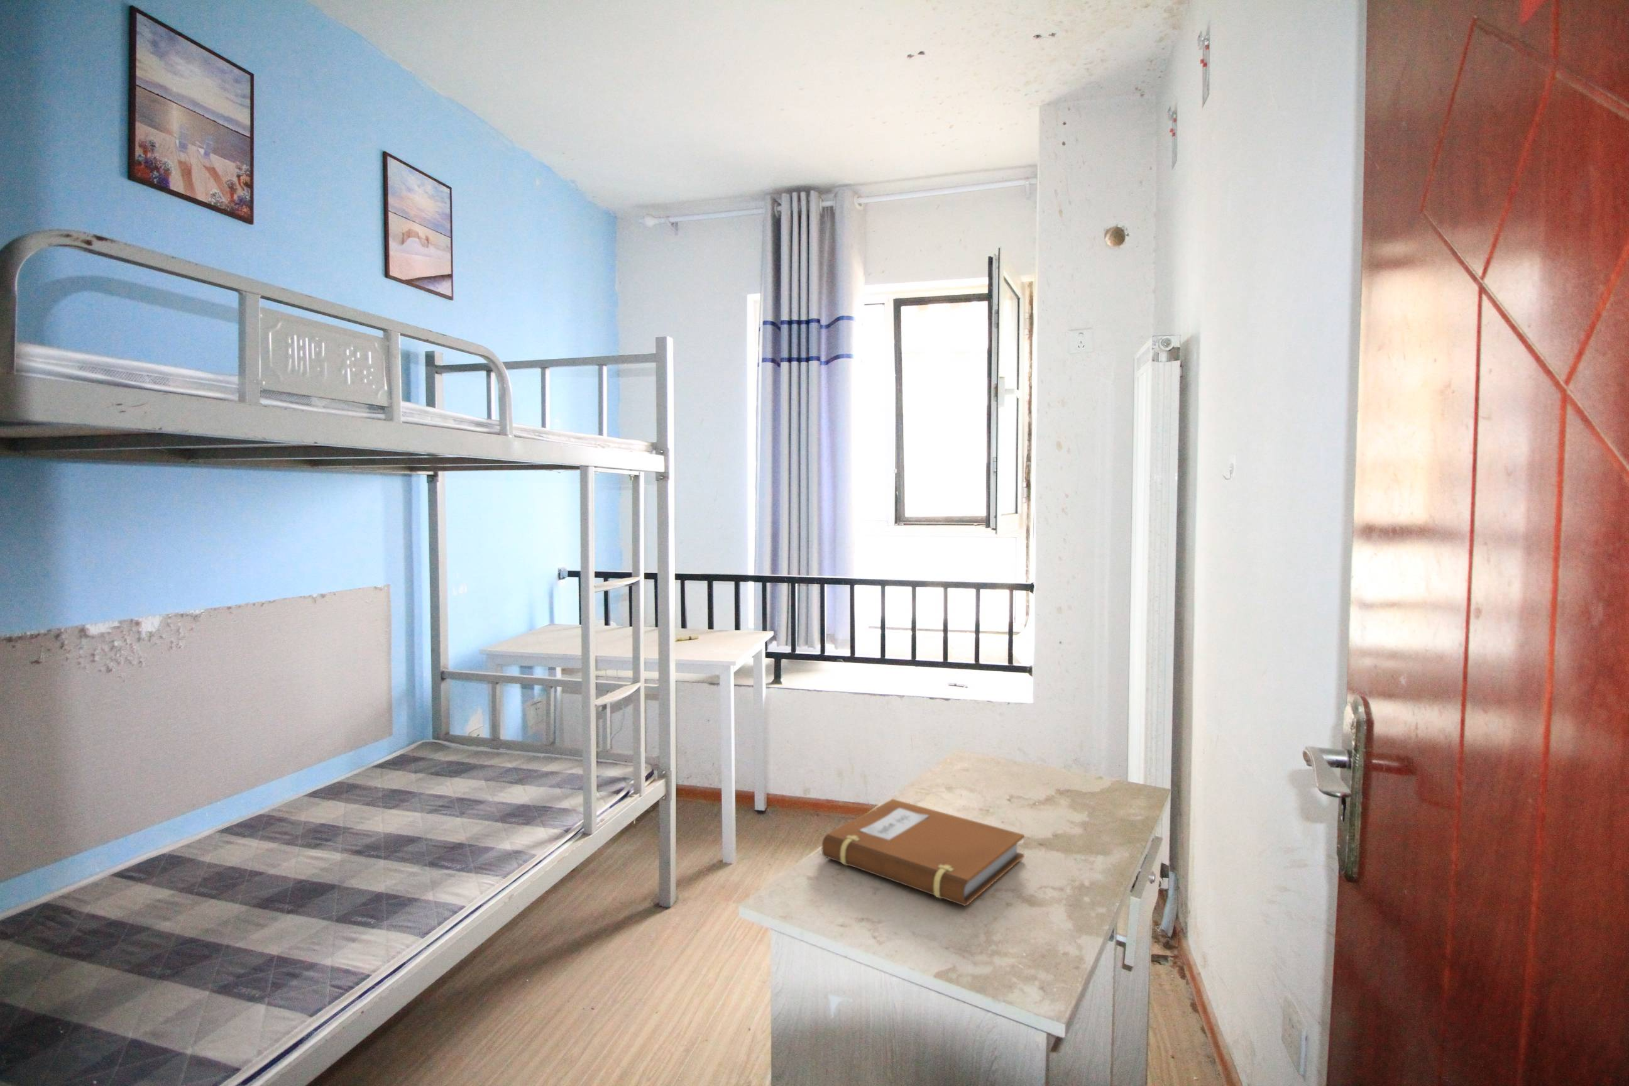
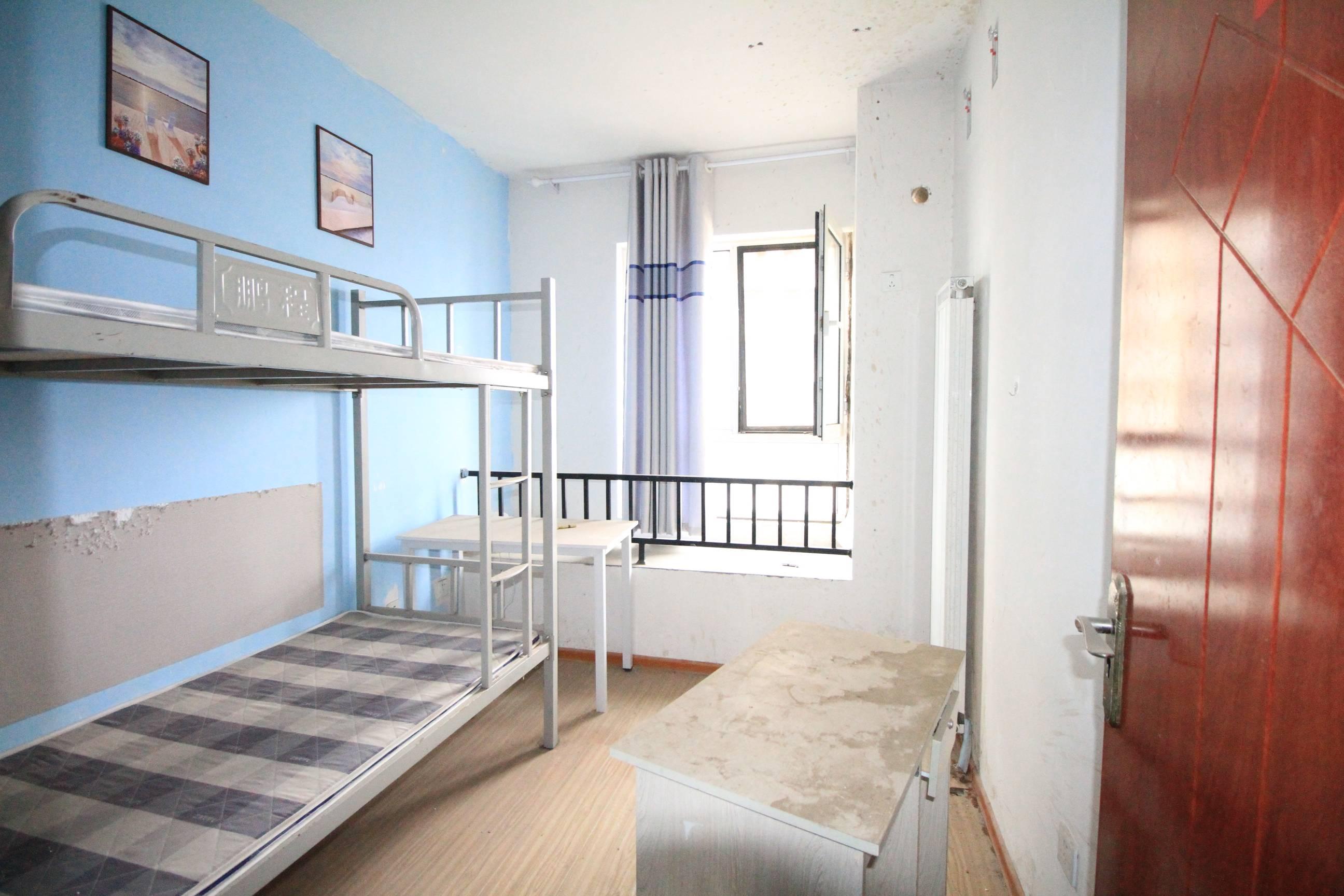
- notebook [822,799,1025,907]
